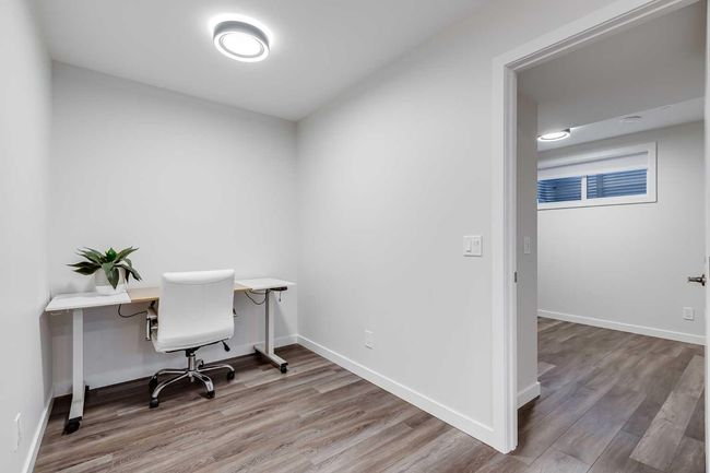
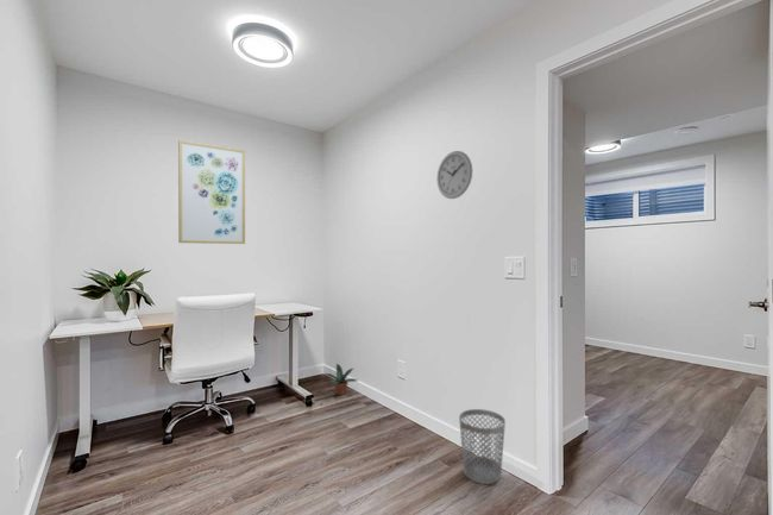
+ wall art [177,139,246,245]
+ wastebasket [458,408,507,485]
+ potted plant [323,363,359,396]
+ wall clock [435,150,473,200]
